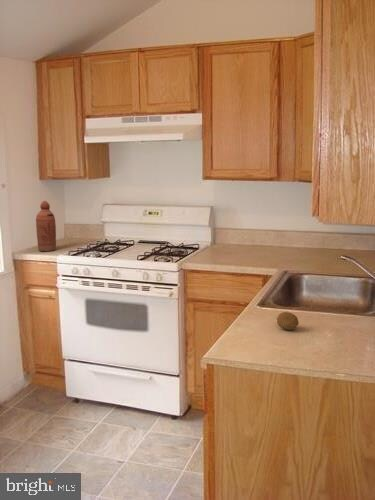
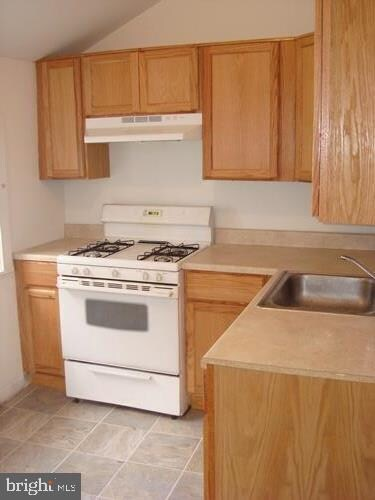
- bottle [35,200,57,252]
- fruit [276,311,300,331]
